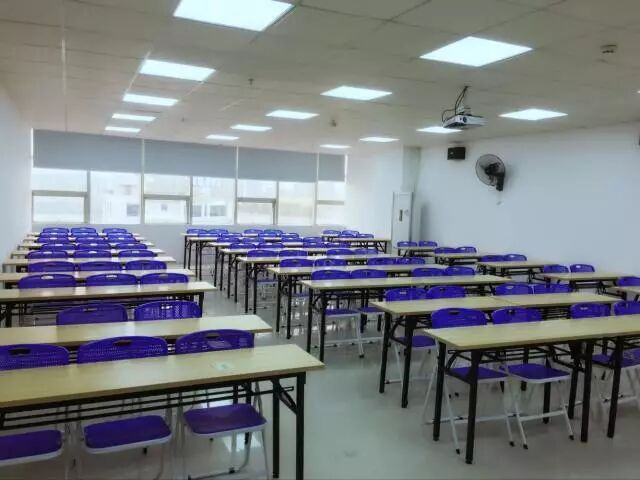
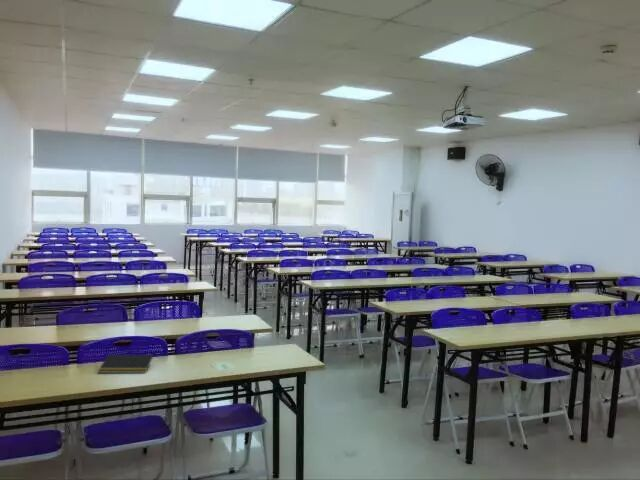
+ notepad [97,354,154,374]
